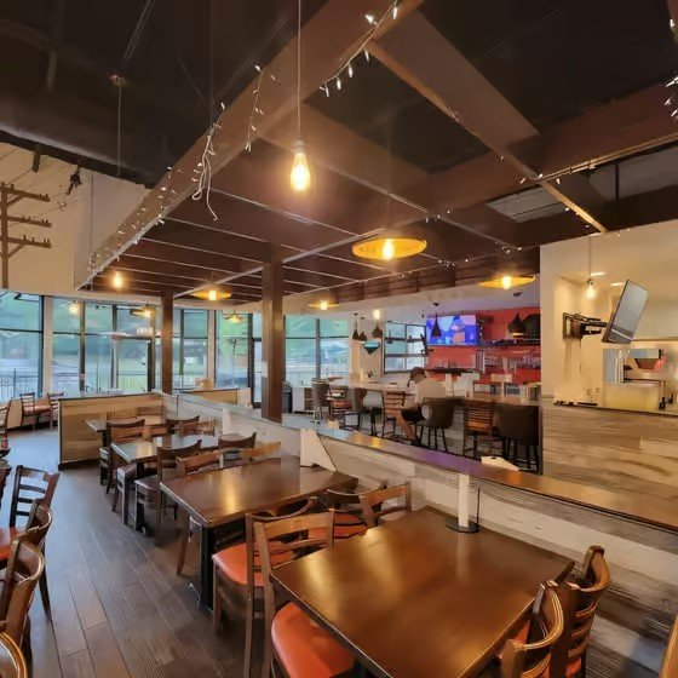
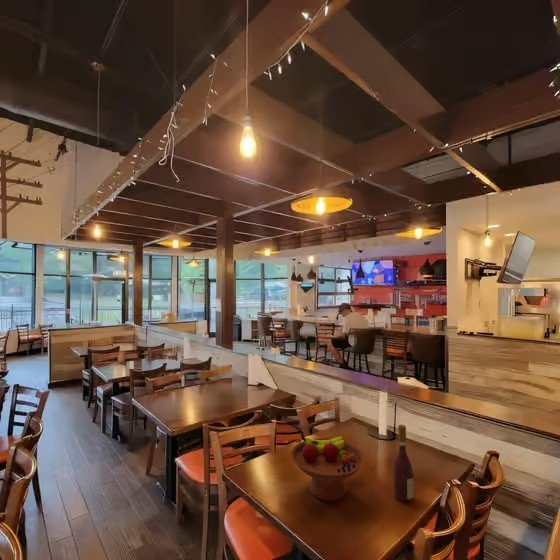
+ wine bottle [393,424,415,502]
+ fruit bowl [290,433,366,502]
